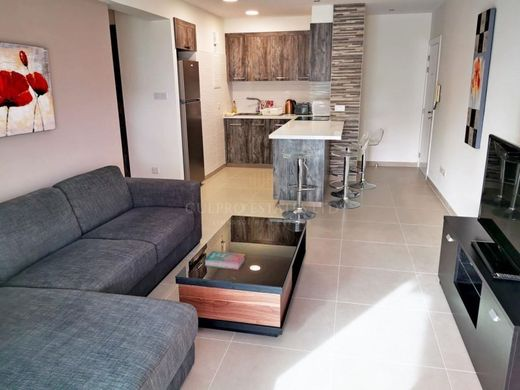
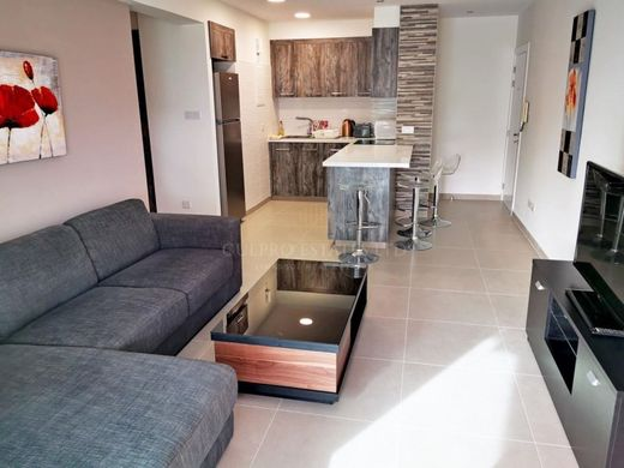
- book [204,250,246,271]
